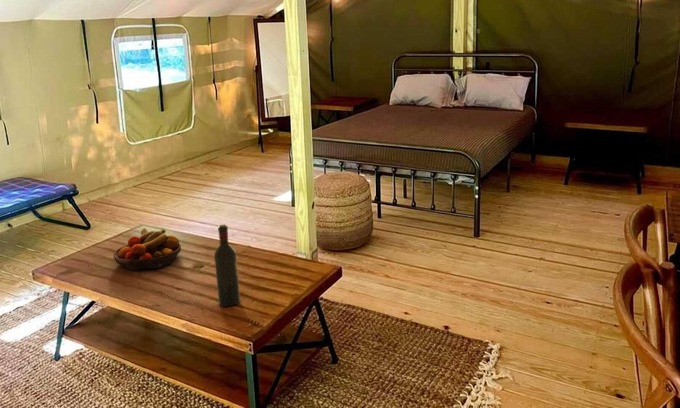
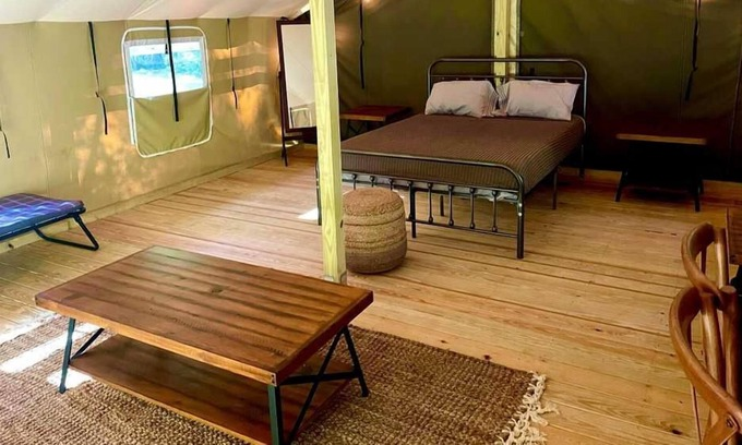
- fruit bowl [112,227,182,271]
- wine bottle [213,223,241,307]
